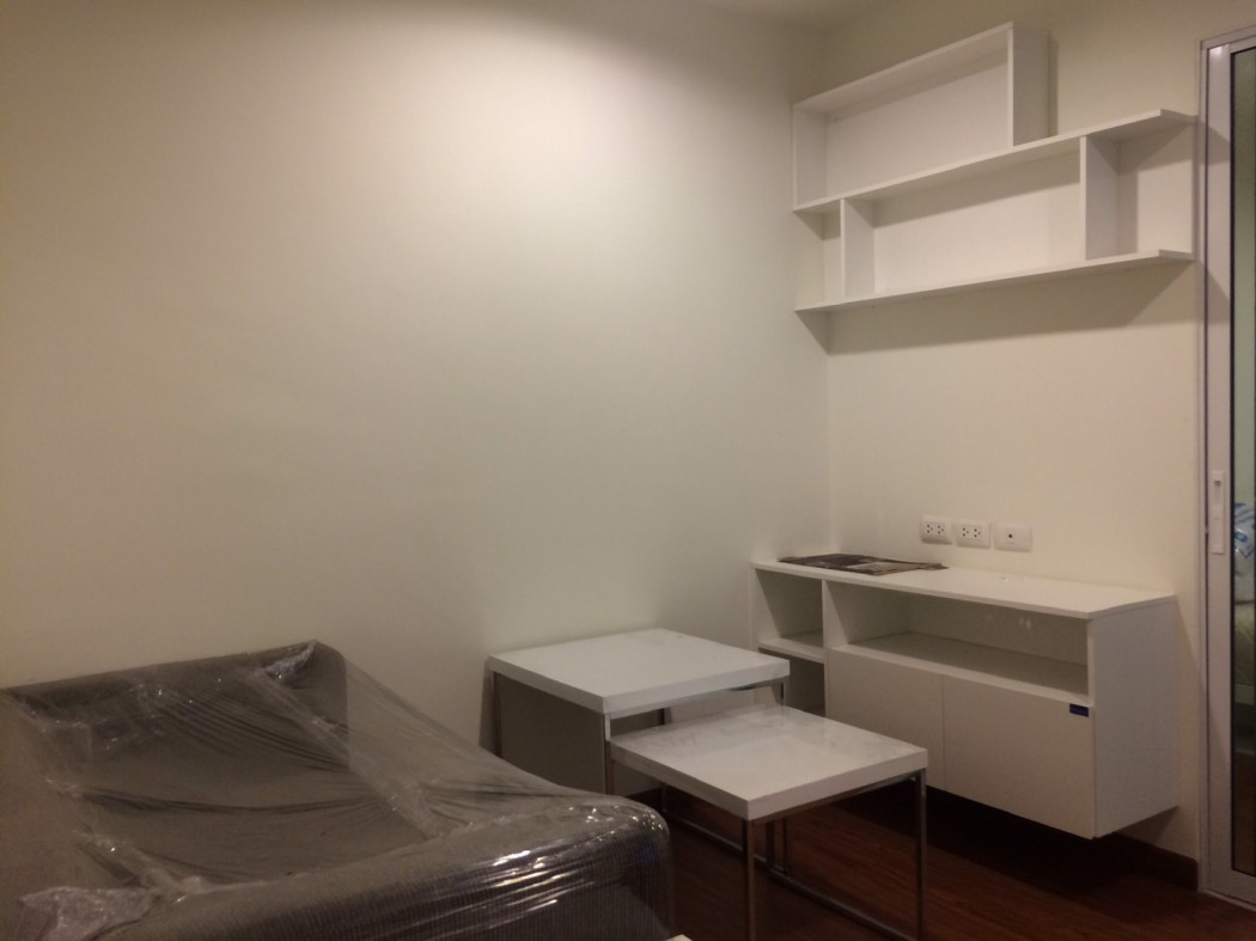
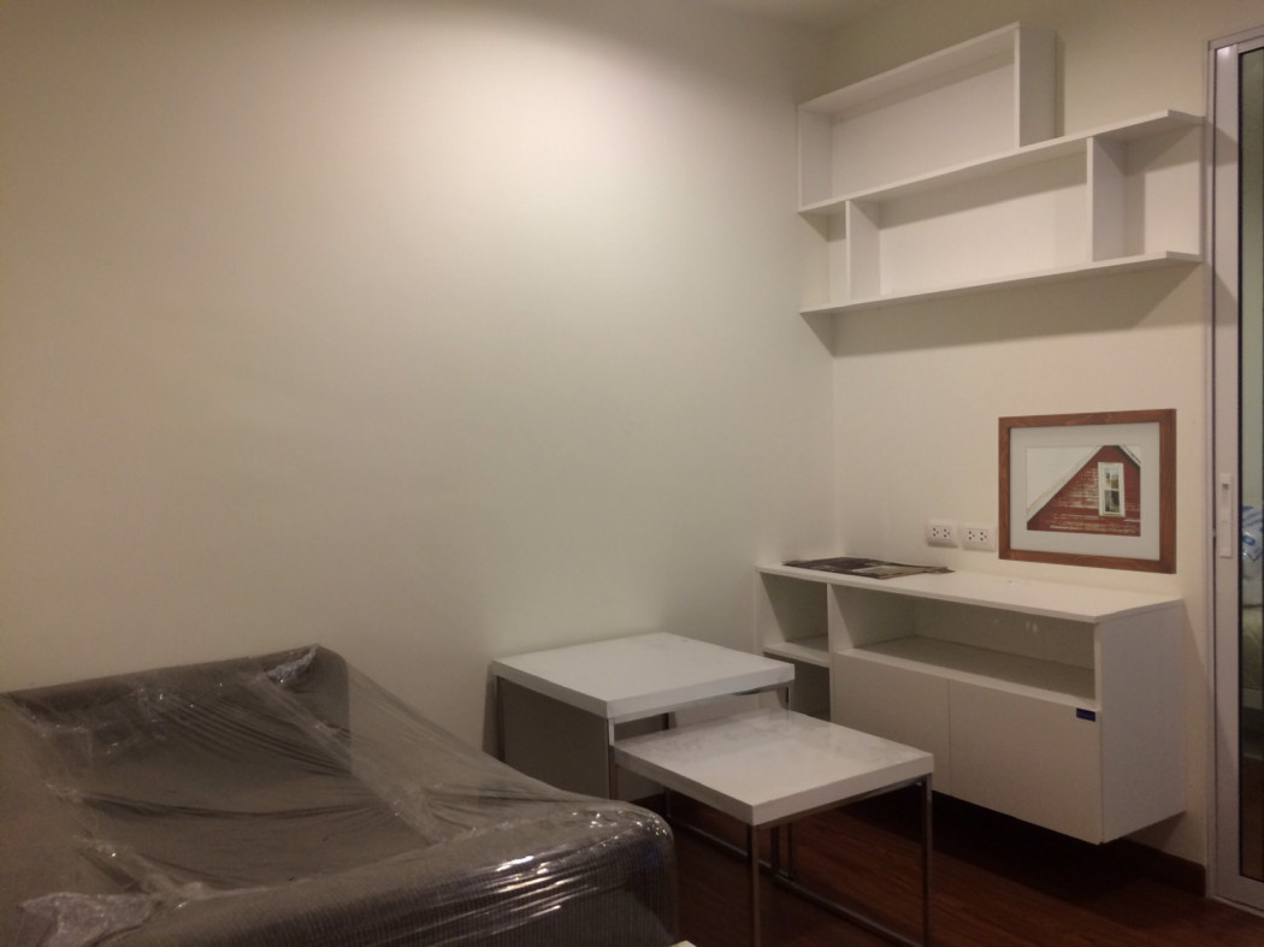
+ picture frame [997,407,1177,575]
